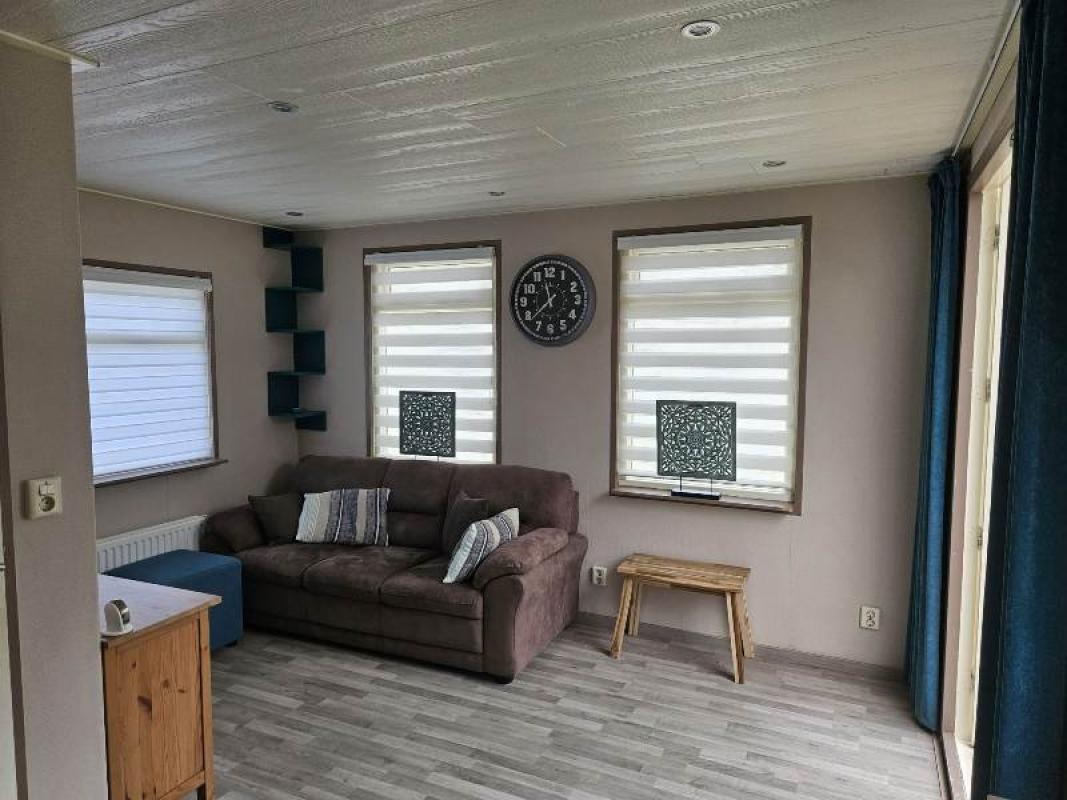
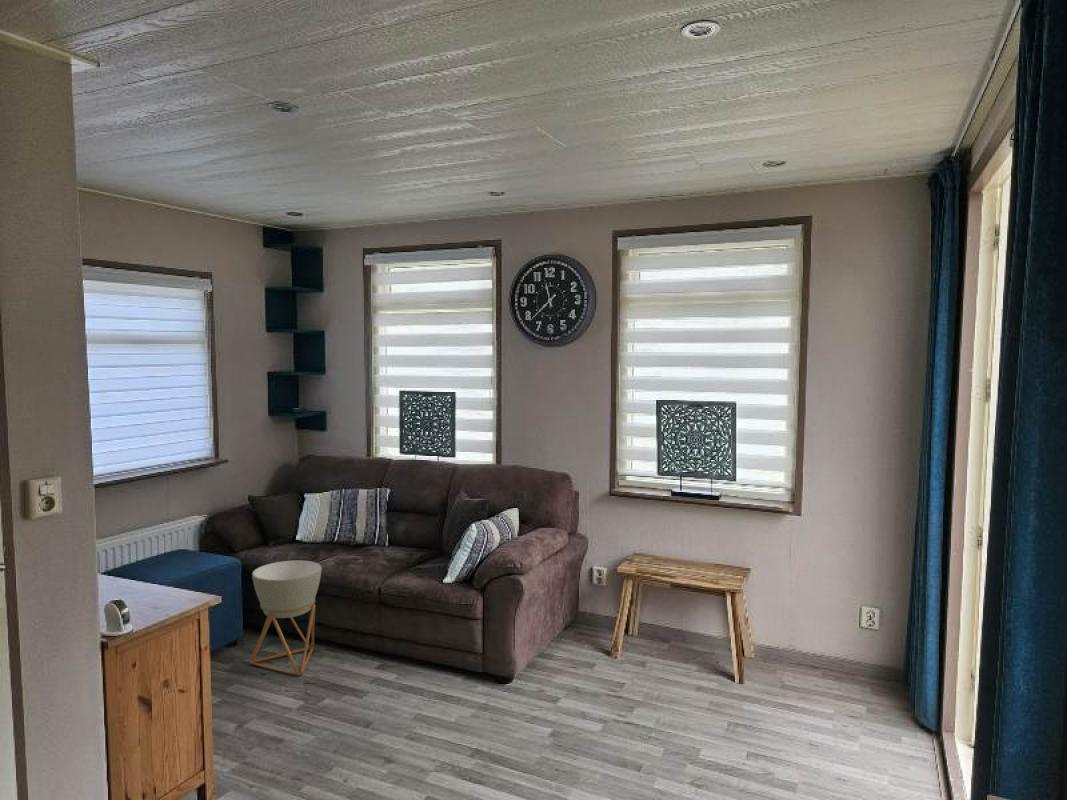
+ planter [249,560,323,676]
